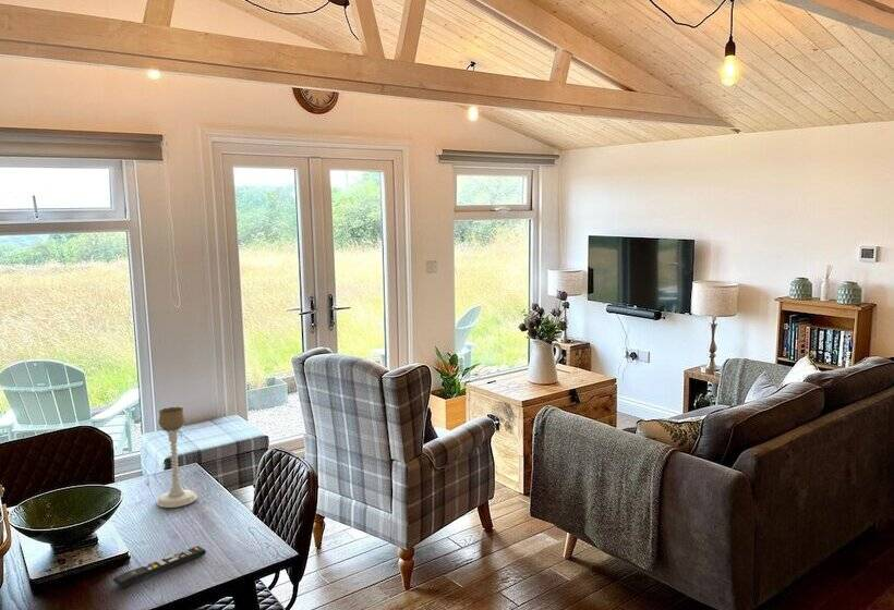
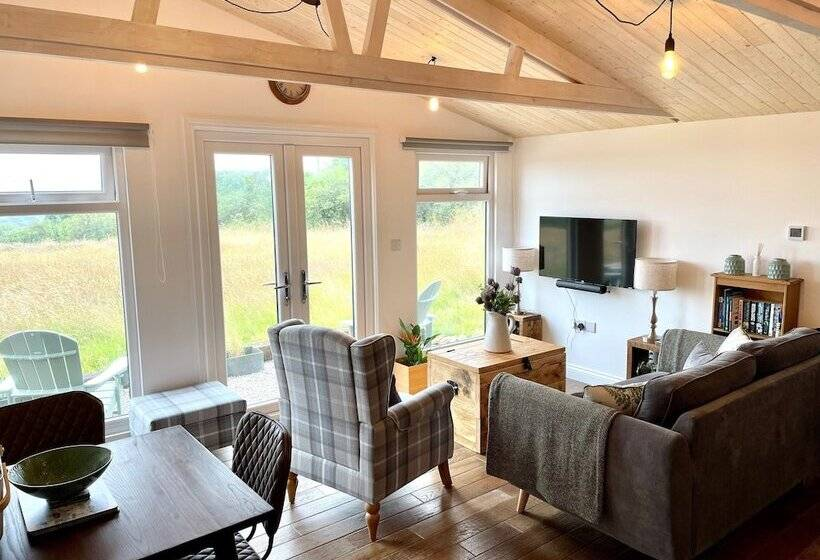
- remote control [112,545,207,589]
- candle holder [155,406,198,509]
